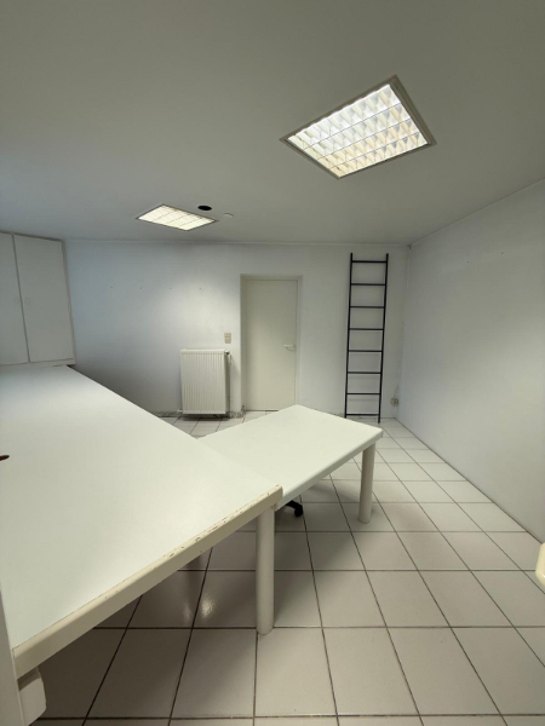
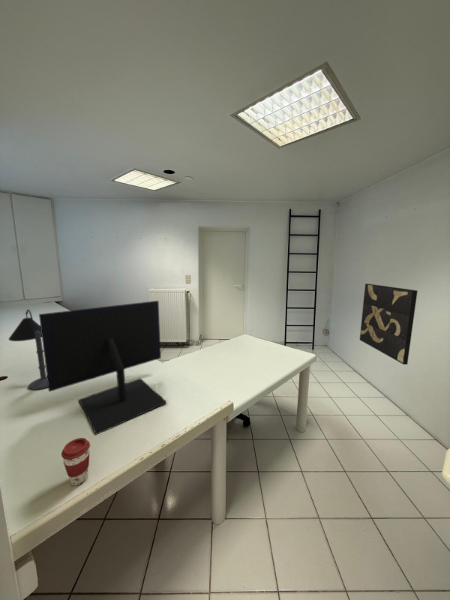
+ wall art [359,283,418,365]
+ desk lamp [8,309,48,391]
+ coffee cup [60,437,91,486]
+ monitor [38,300,168,436]
